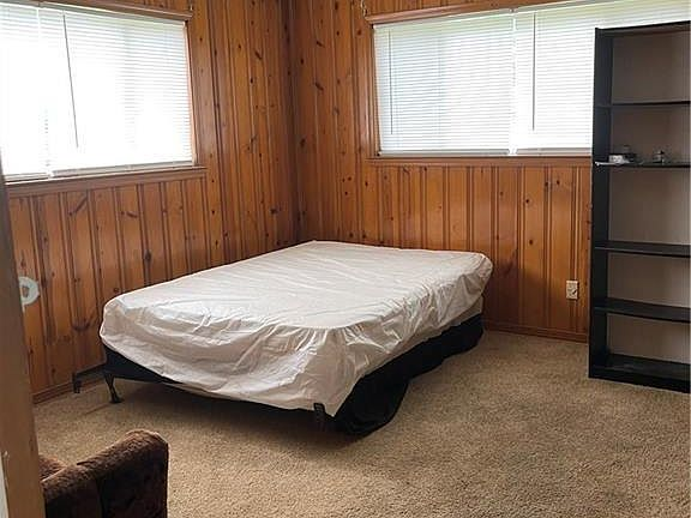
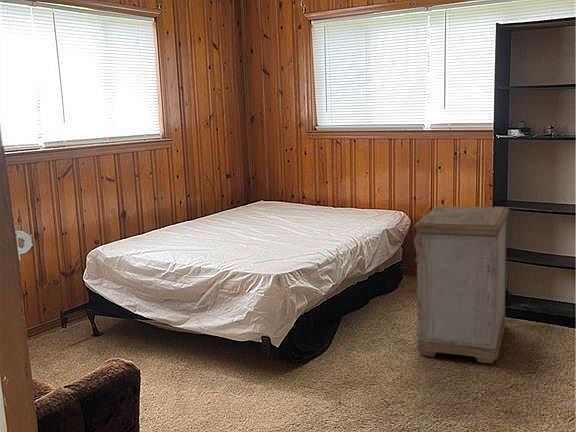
+ nightstand [411,205,511,365]
